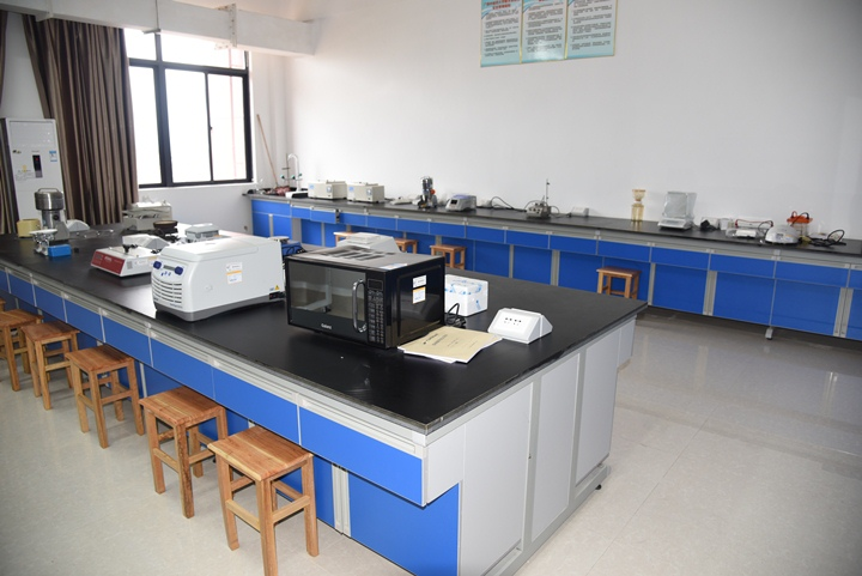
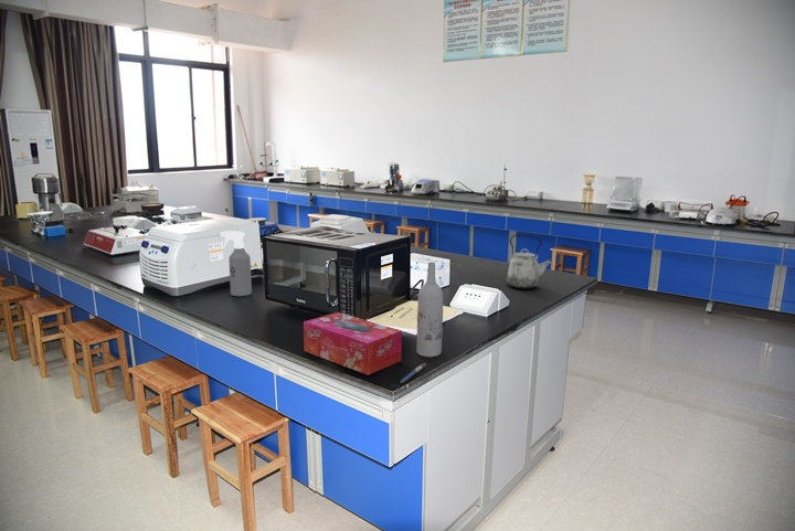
+ kettle [506,233,554,290]
+ pen [400,362,426,384]
+ tissue box [303,311,403,376]
+ wine bottle [416,262,444,358]
+ spray bottle [220,231,253,297]
